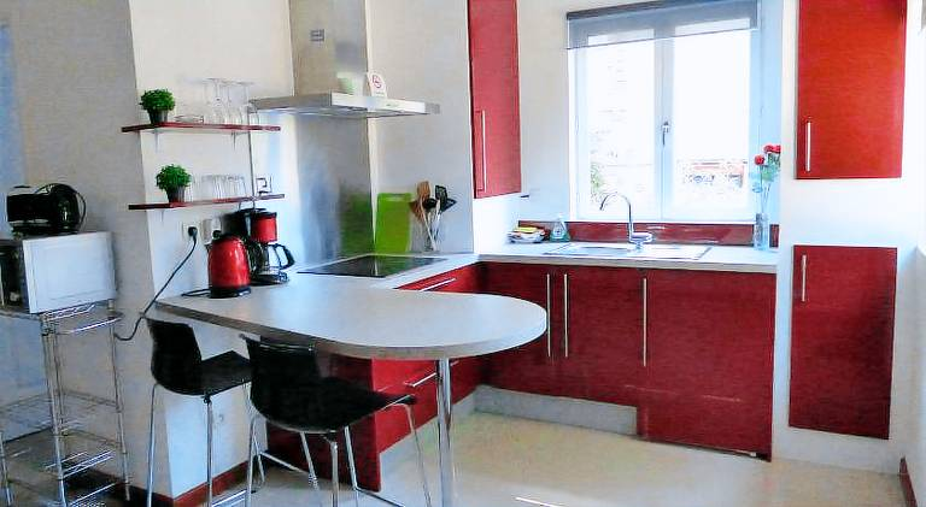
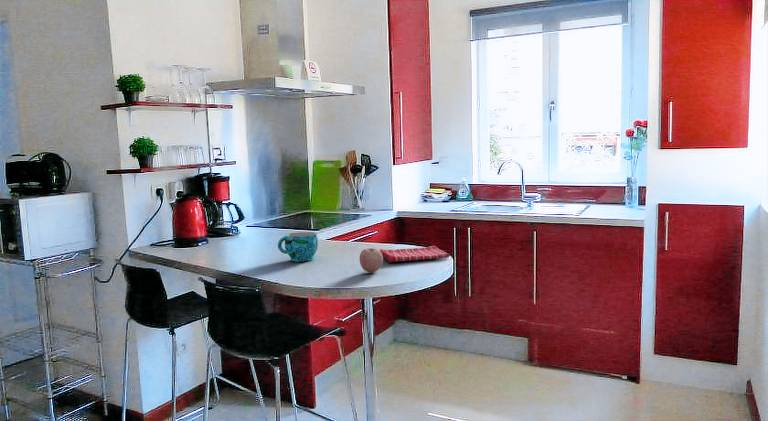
+ dish towel [379,245,450,263]
+ apple [359,247,384,273]
+ cup [277,231,319,262]
